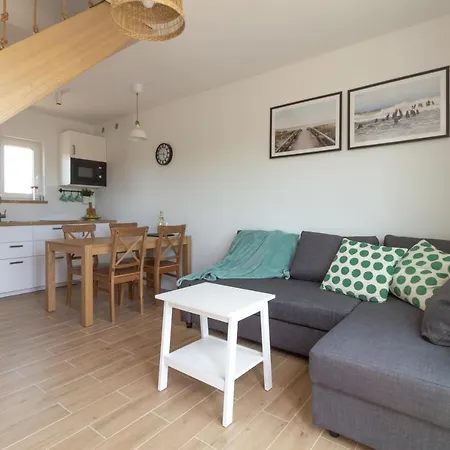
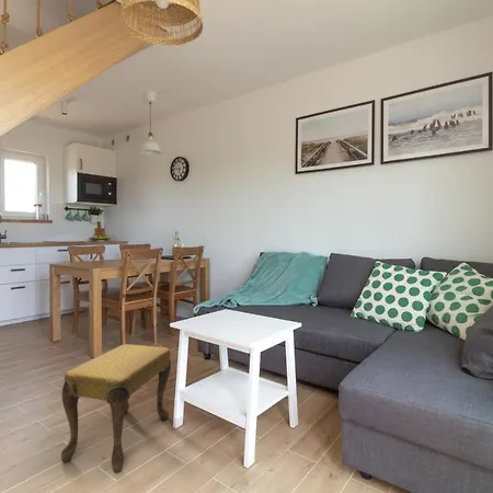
+ footstool [60,343,172,474]
